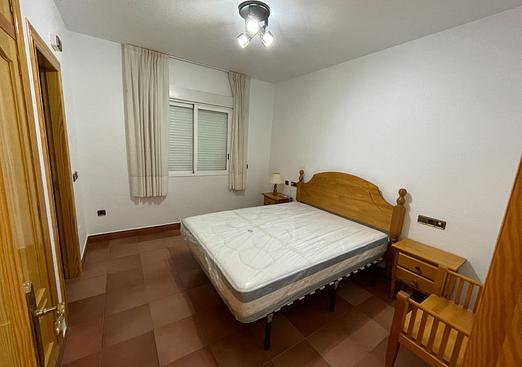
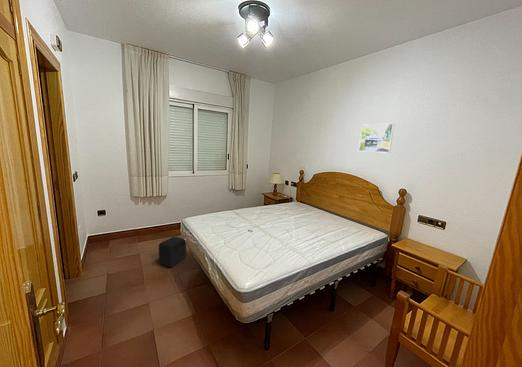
+ air purifier [158,236,187,268]
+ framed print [358,122,396,154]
